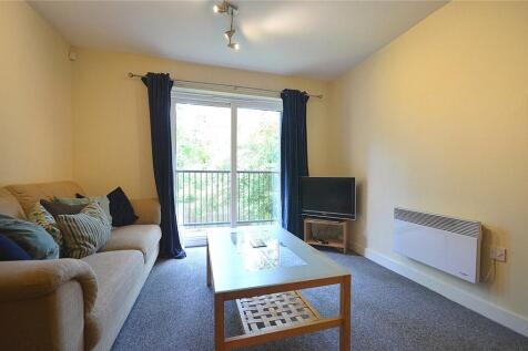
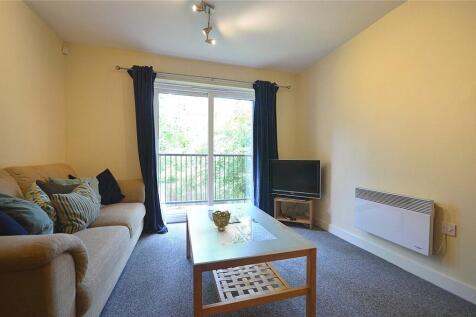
+ decorative bowl [211,210,232,232]
